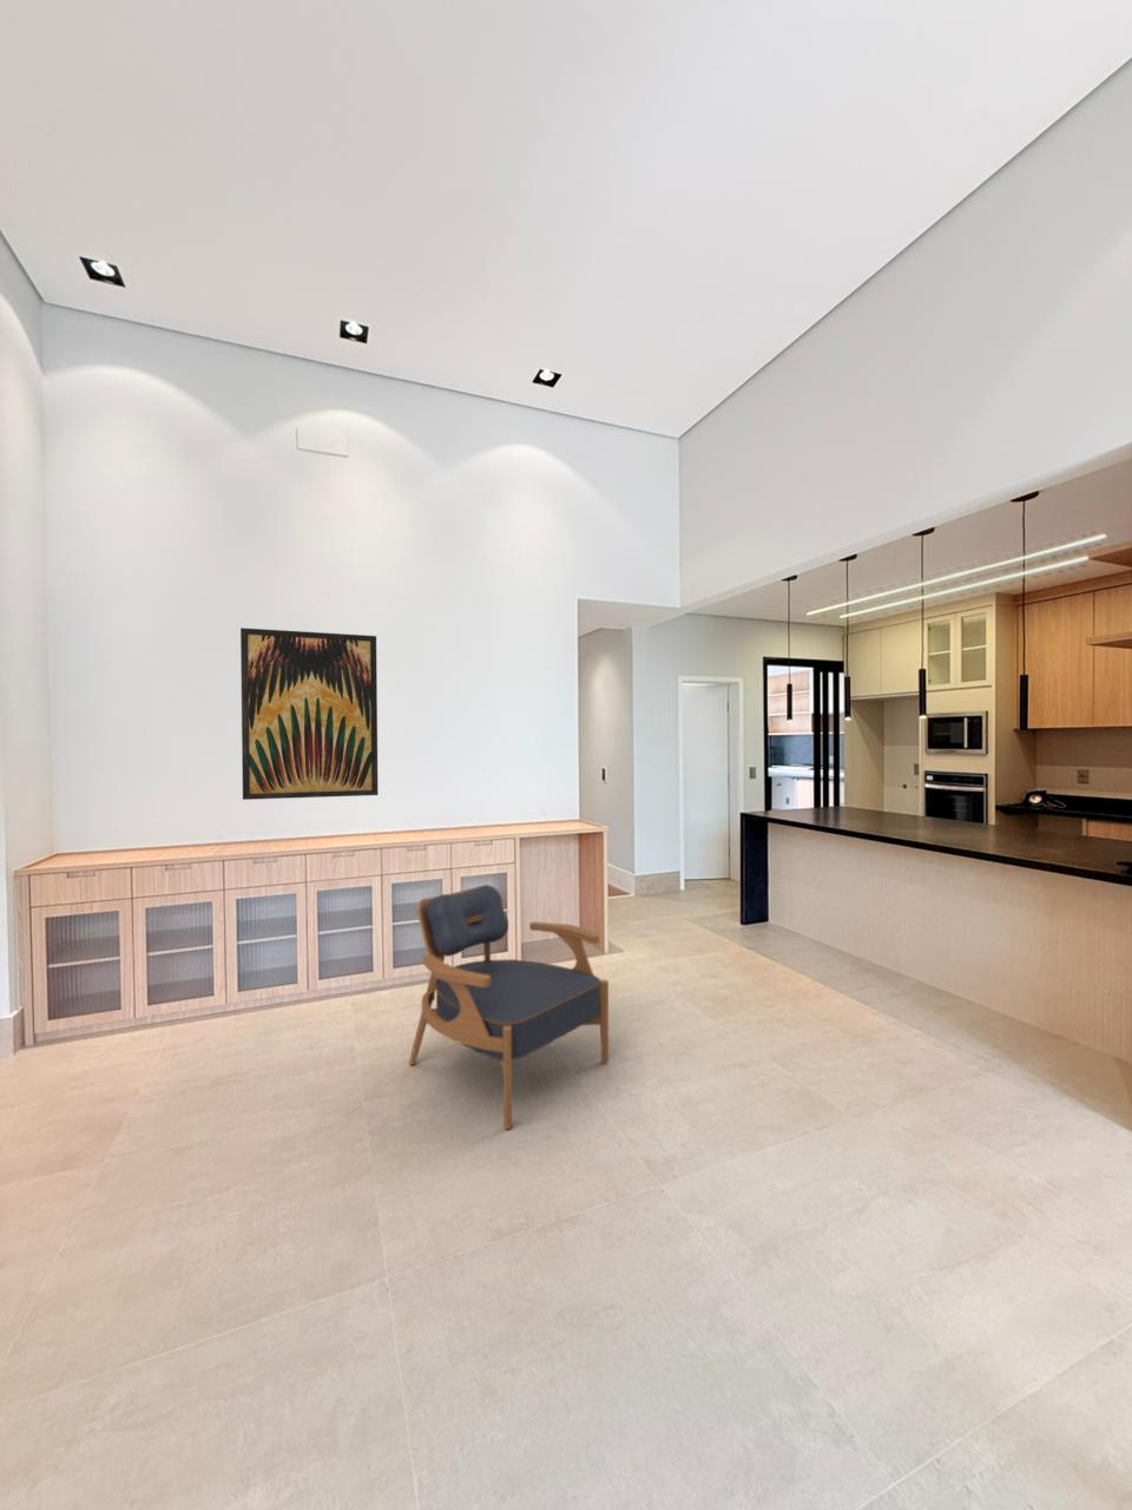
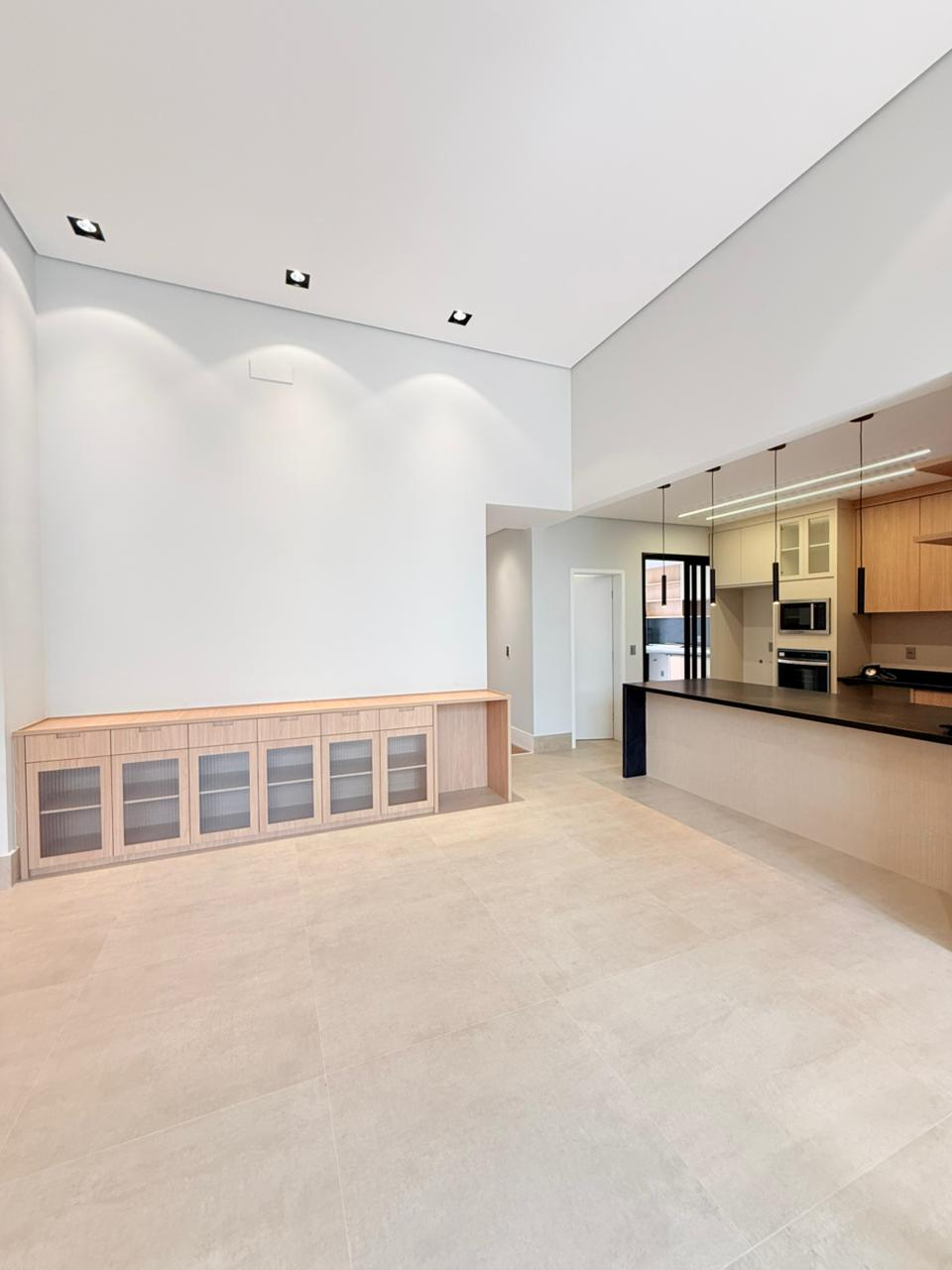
- wall art [239,627,379,801]
- armchair [408,883,610,1131]
